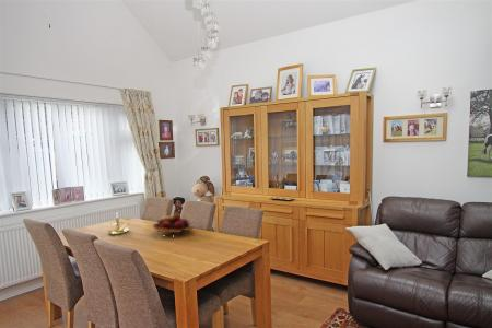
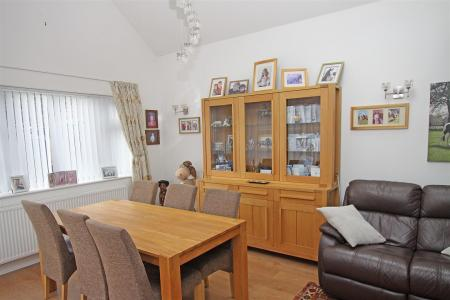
- candle holder [106,213,130,236]
- fruit basket [152,213,196,237]
